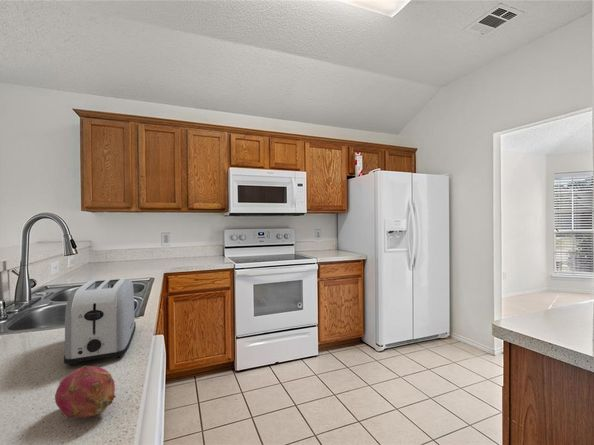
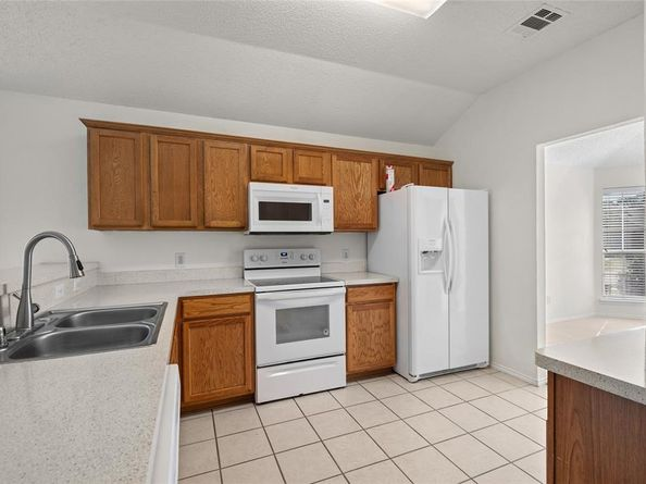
- fruit [54,365,117,419]
- toaster [63,277,137,366]
